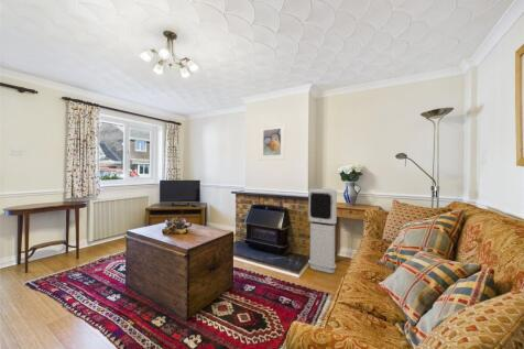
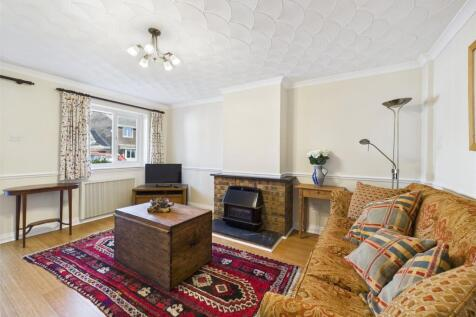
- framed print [258,122,286,162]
- air purifier [307,187,338,274]
